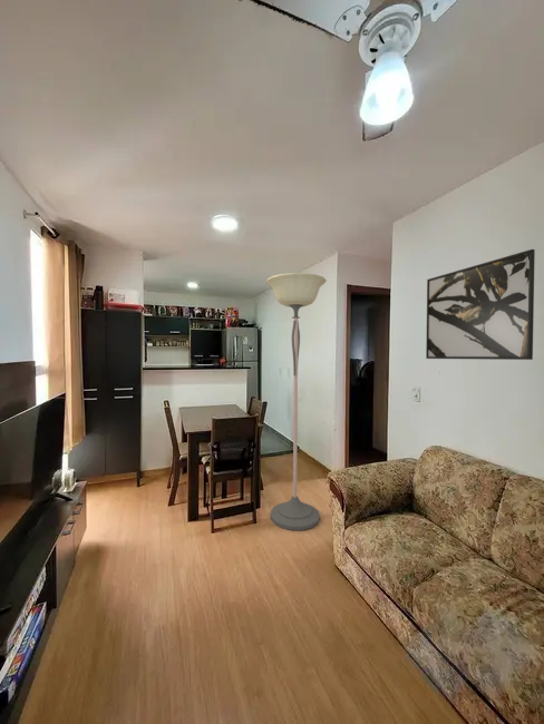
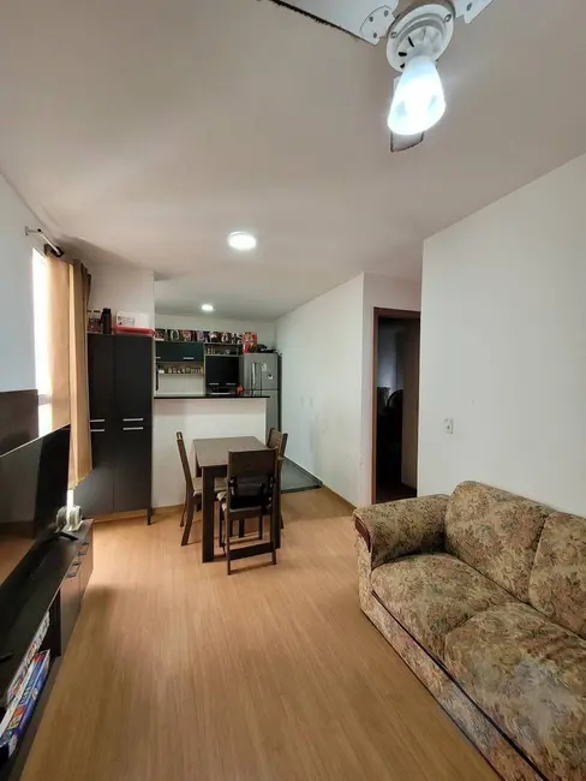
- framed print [425,248,536,361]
- floor lamp [265,272,328,531]
